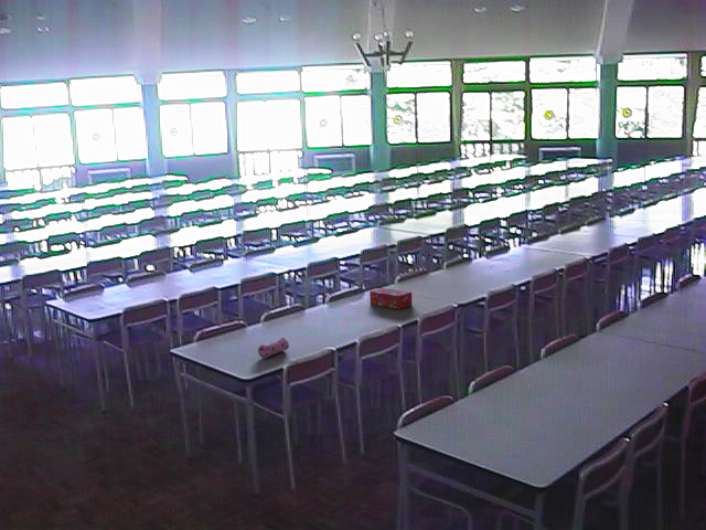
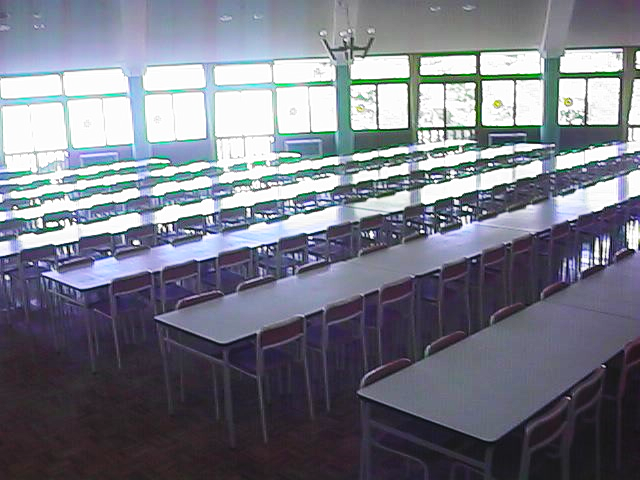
- tissue box [368,287,413,310]
- pencil case [257,337,290,360]
